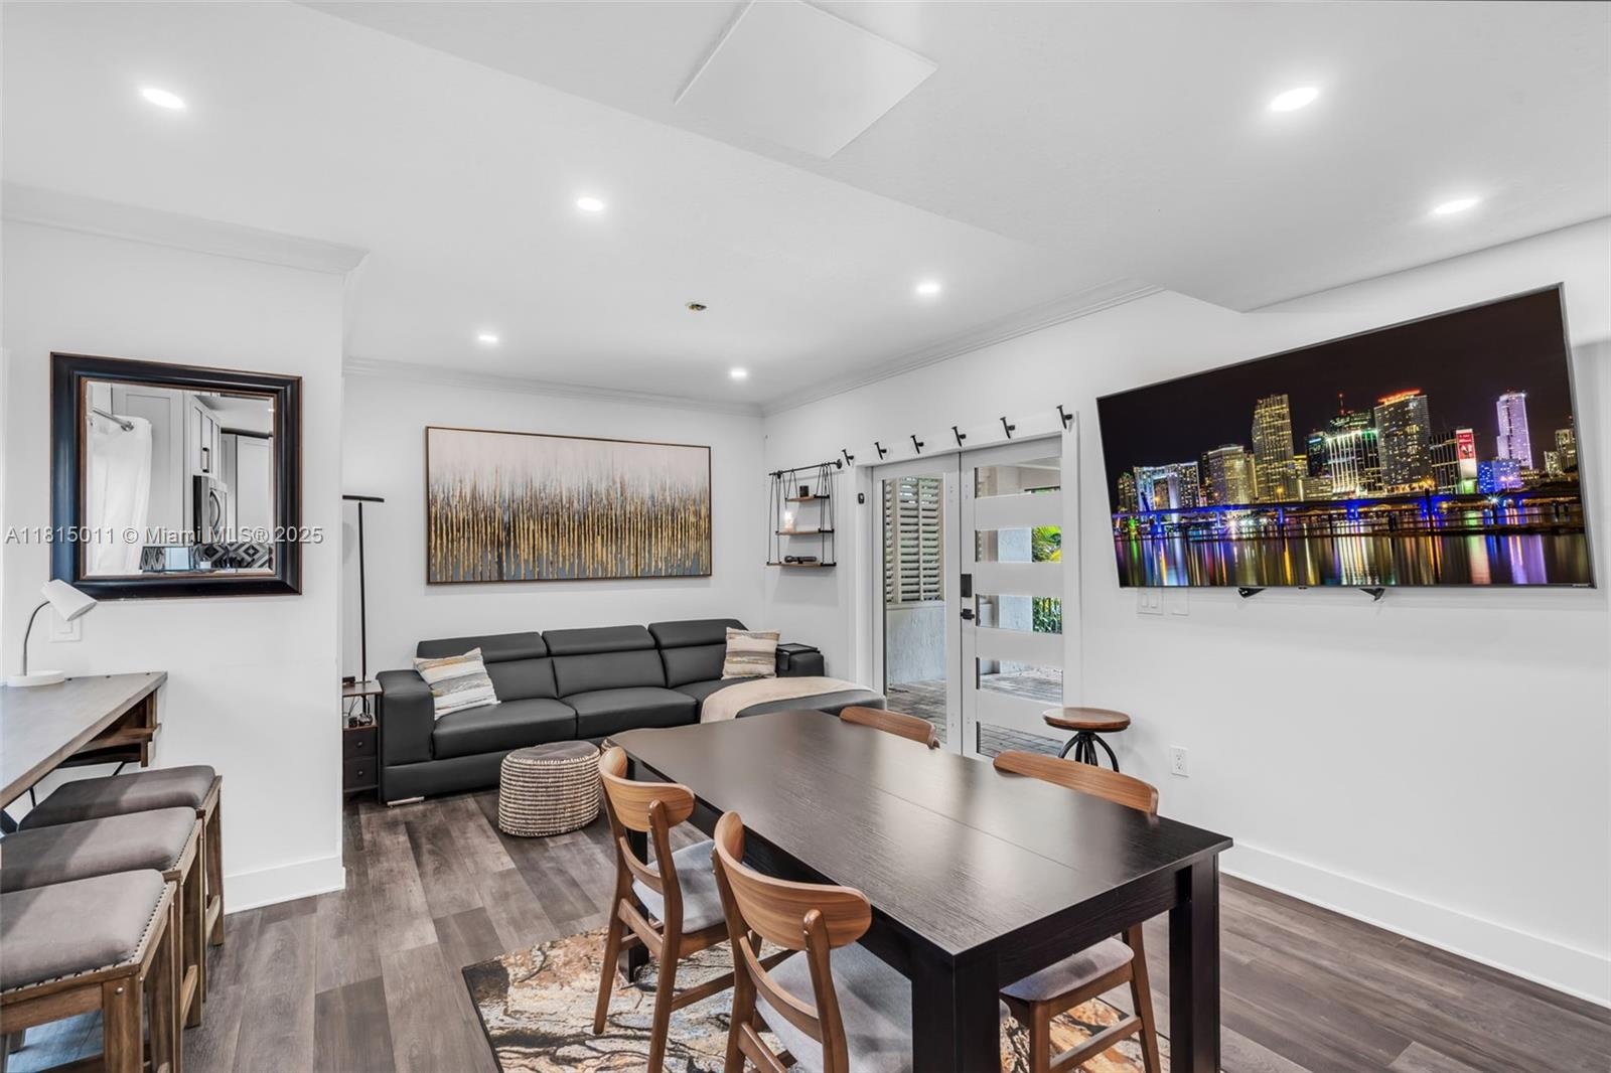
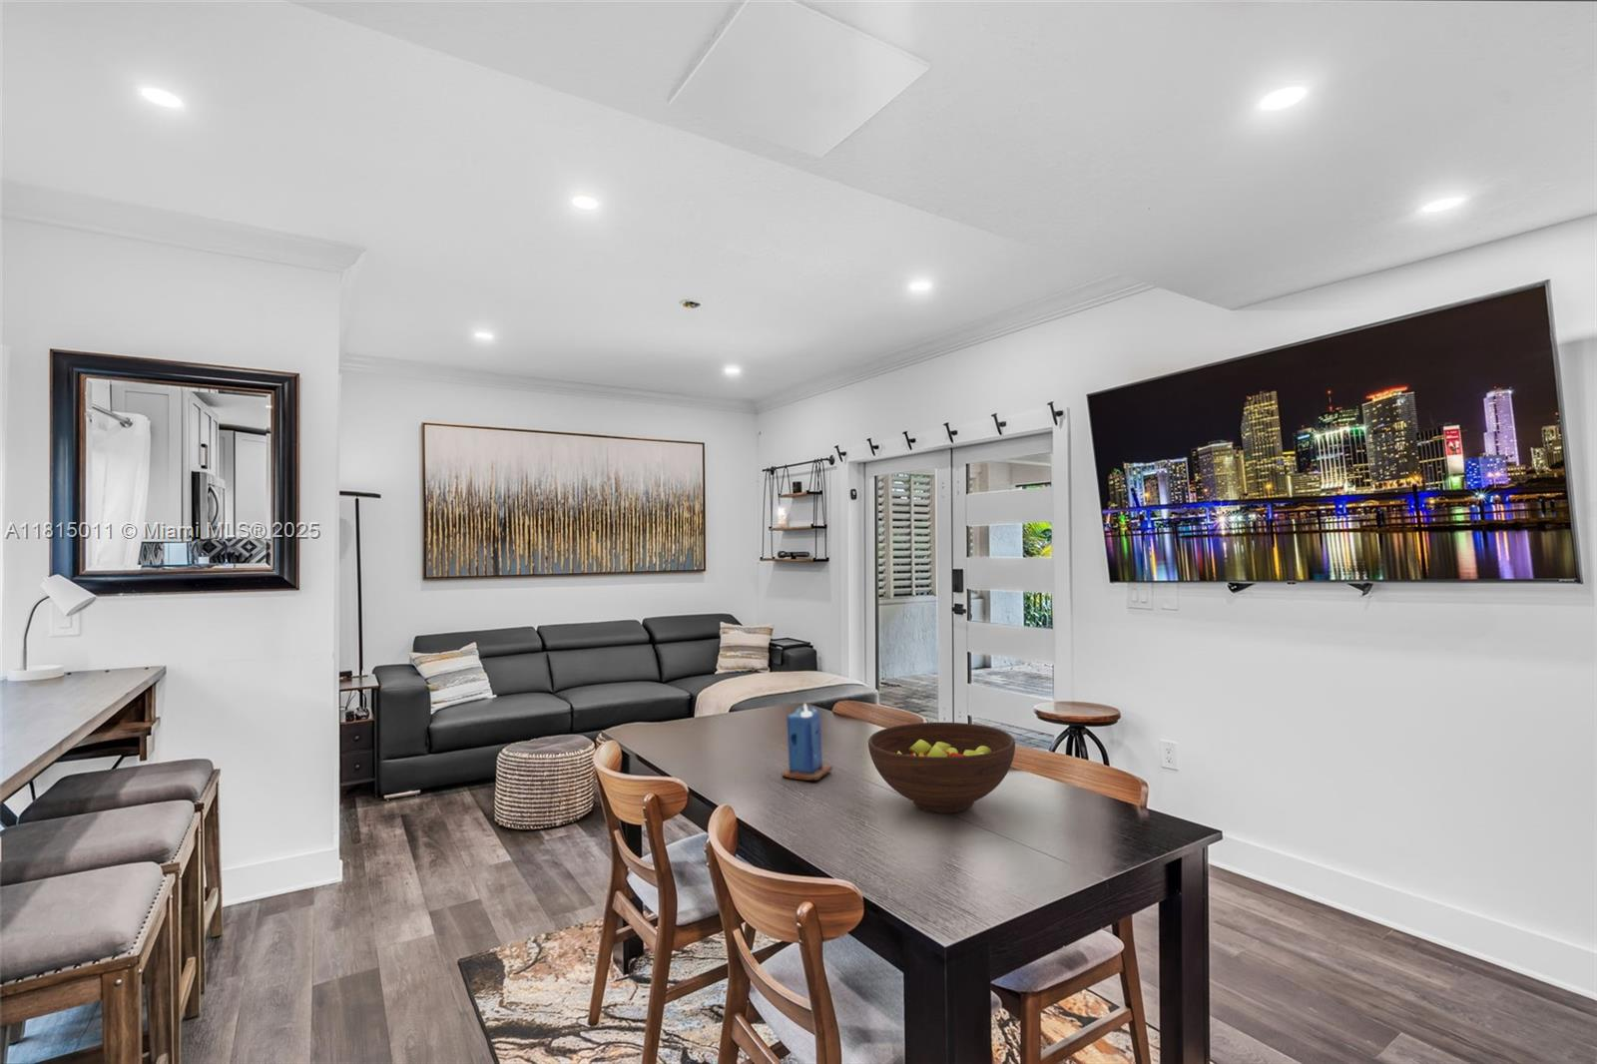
+ fruit bowl [868,722,1016,815]
+ candle [781,703,834,781]
